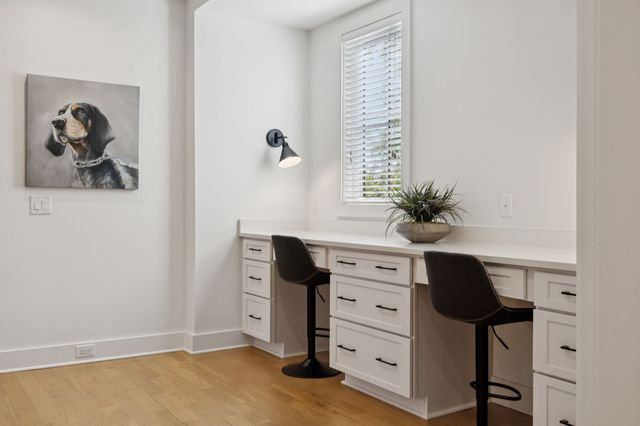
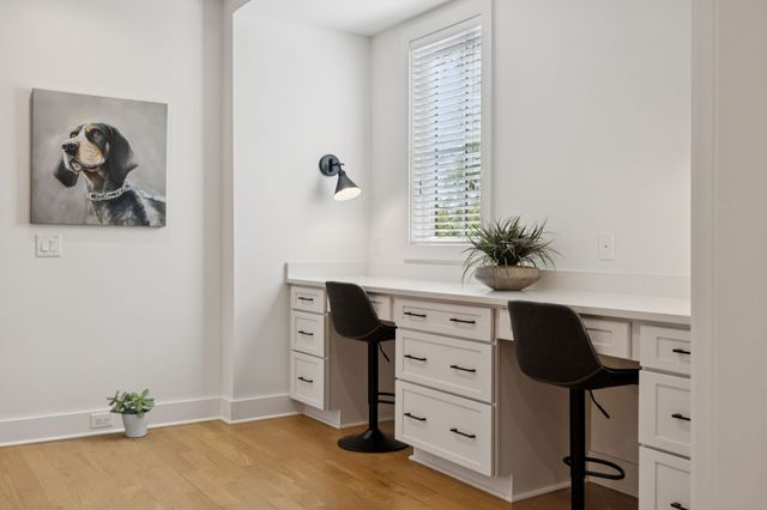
+ potted plant [105,388,156,438]
